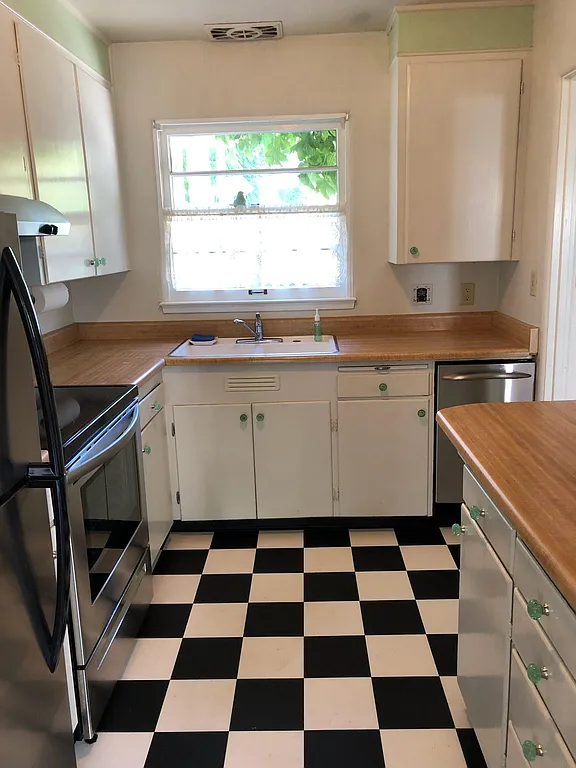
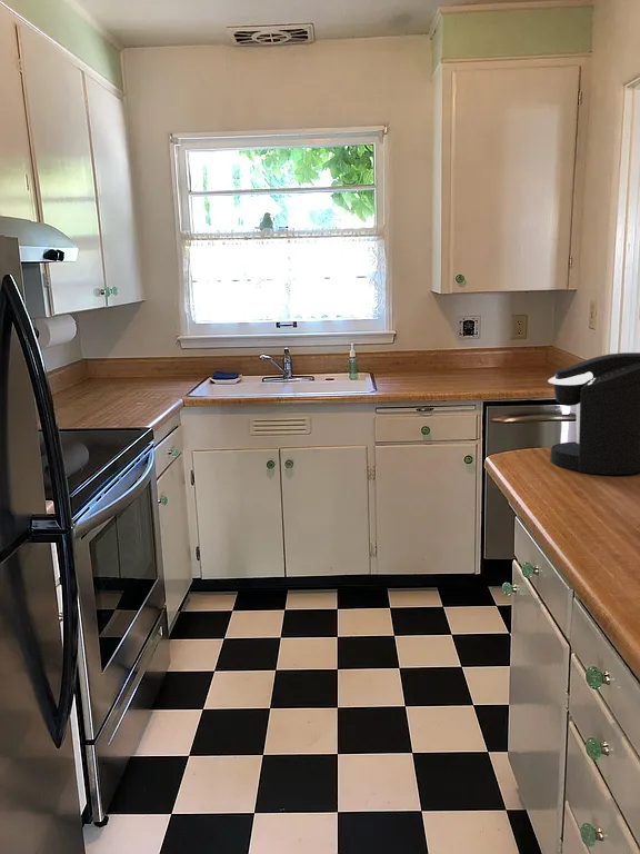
+ coffee maker [547,351,640,476]
